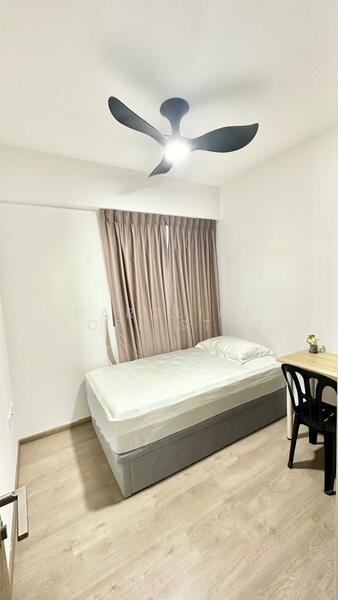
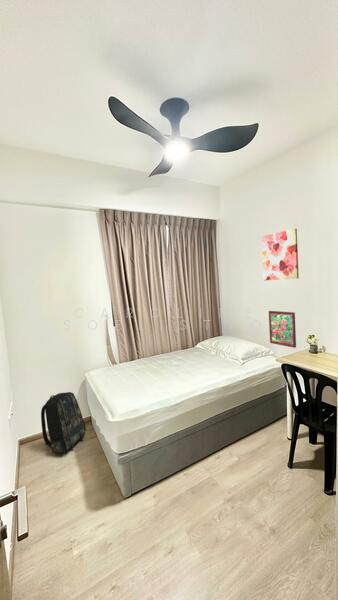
+ wall art [261,228,300,281]
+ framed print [268,310,297,349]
+ backpack [40,391,87,457]
